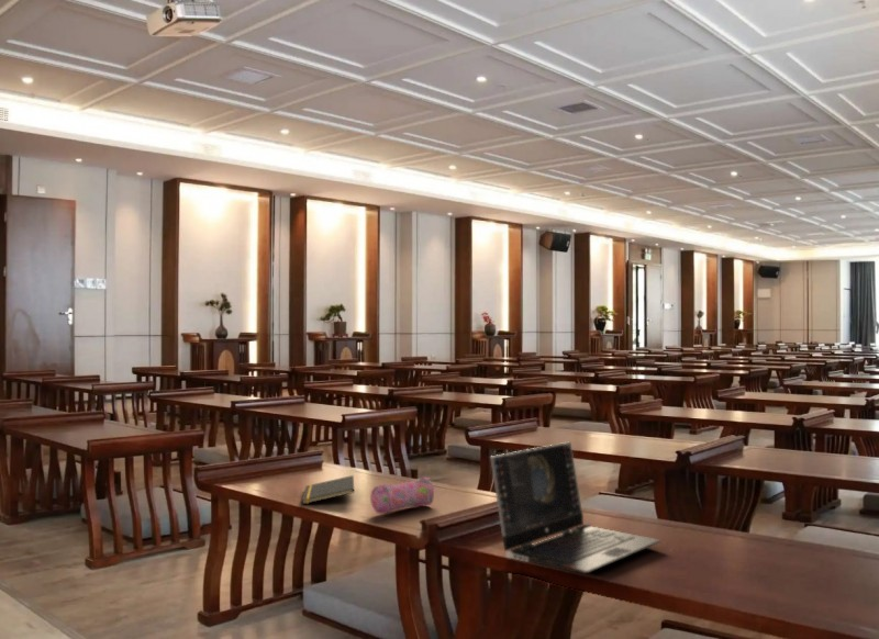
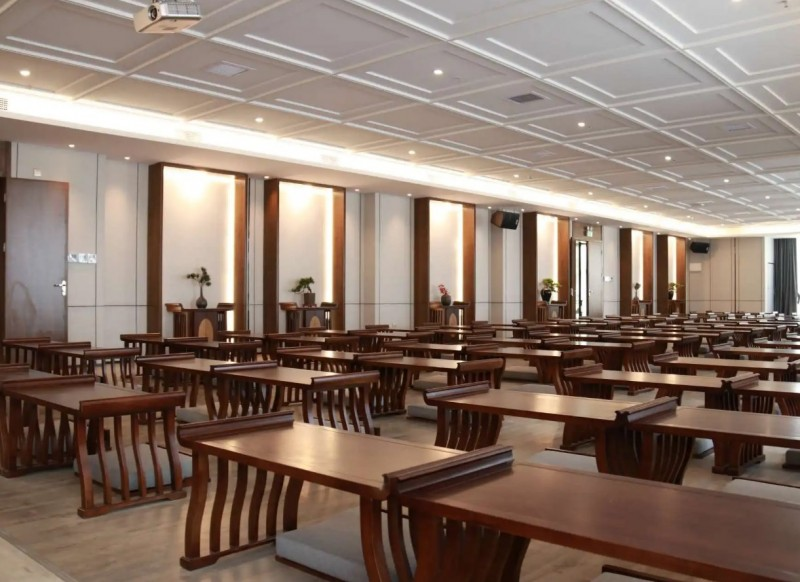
- pencil case [369,477,435,515]
- notepad [301,474,355,505]
- laptop computer [489,441,661,574]
